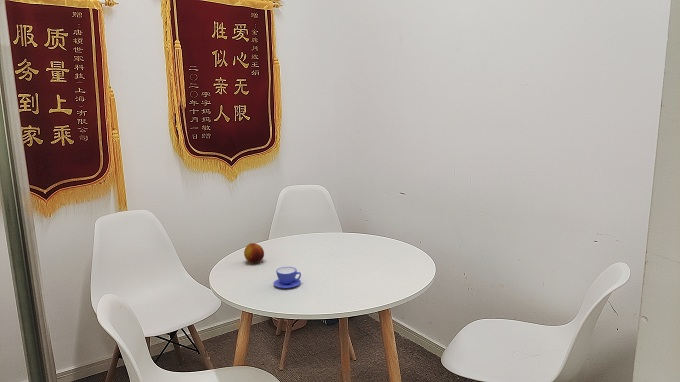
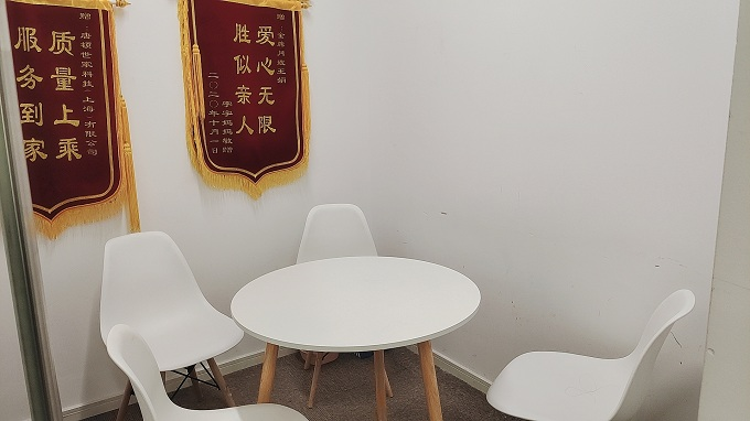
- fruit [243,242,265,264]
- teacup [273,266,302,289]
